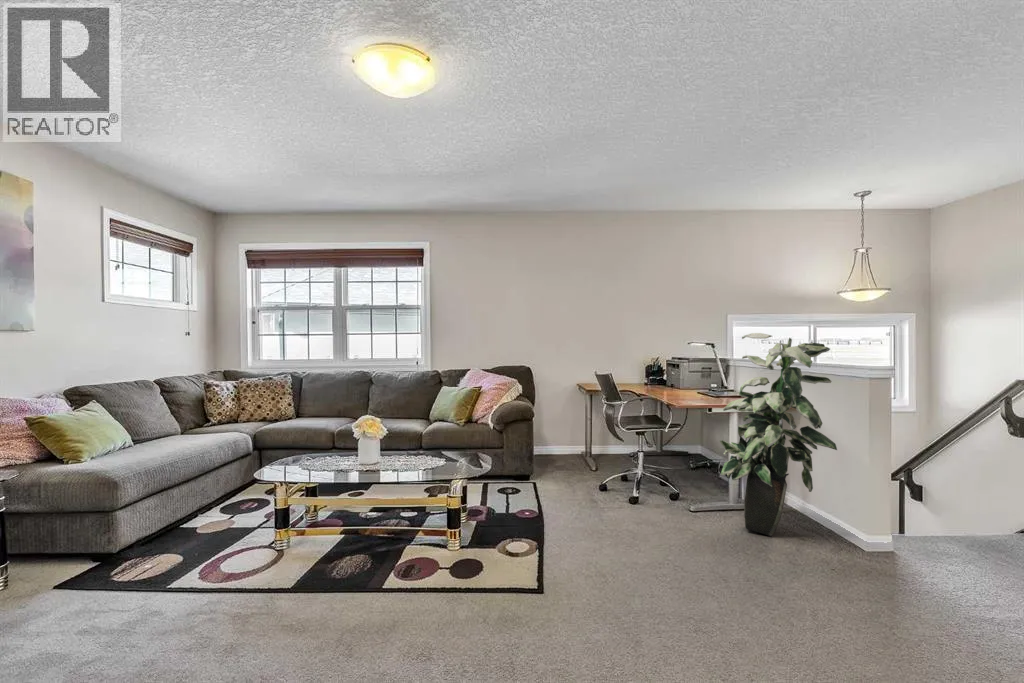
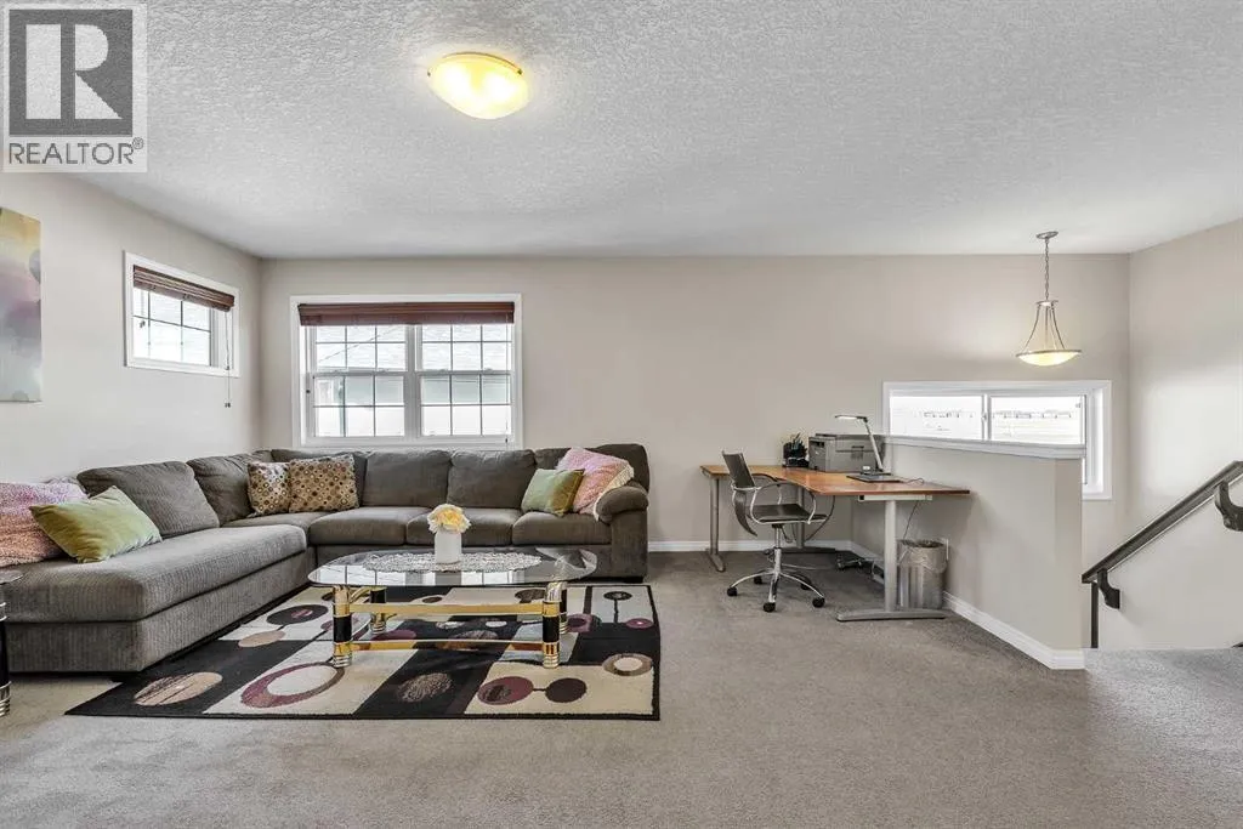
- indoor plant [719,332,838,537]
